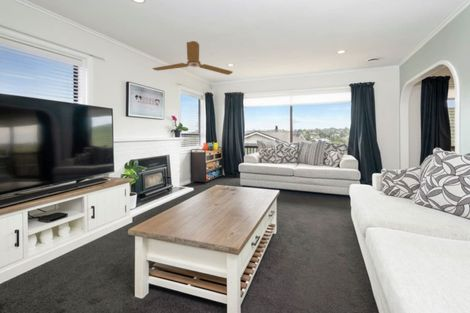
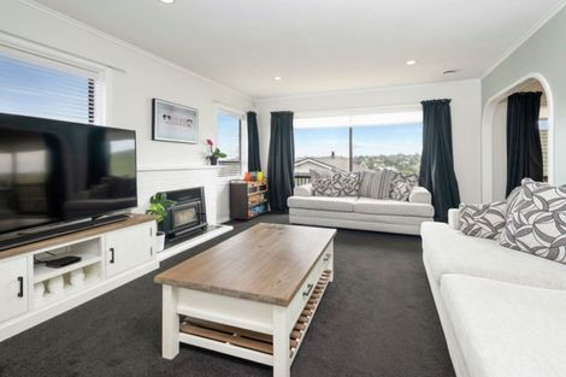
- ceiling fan [151,40,234,76]
